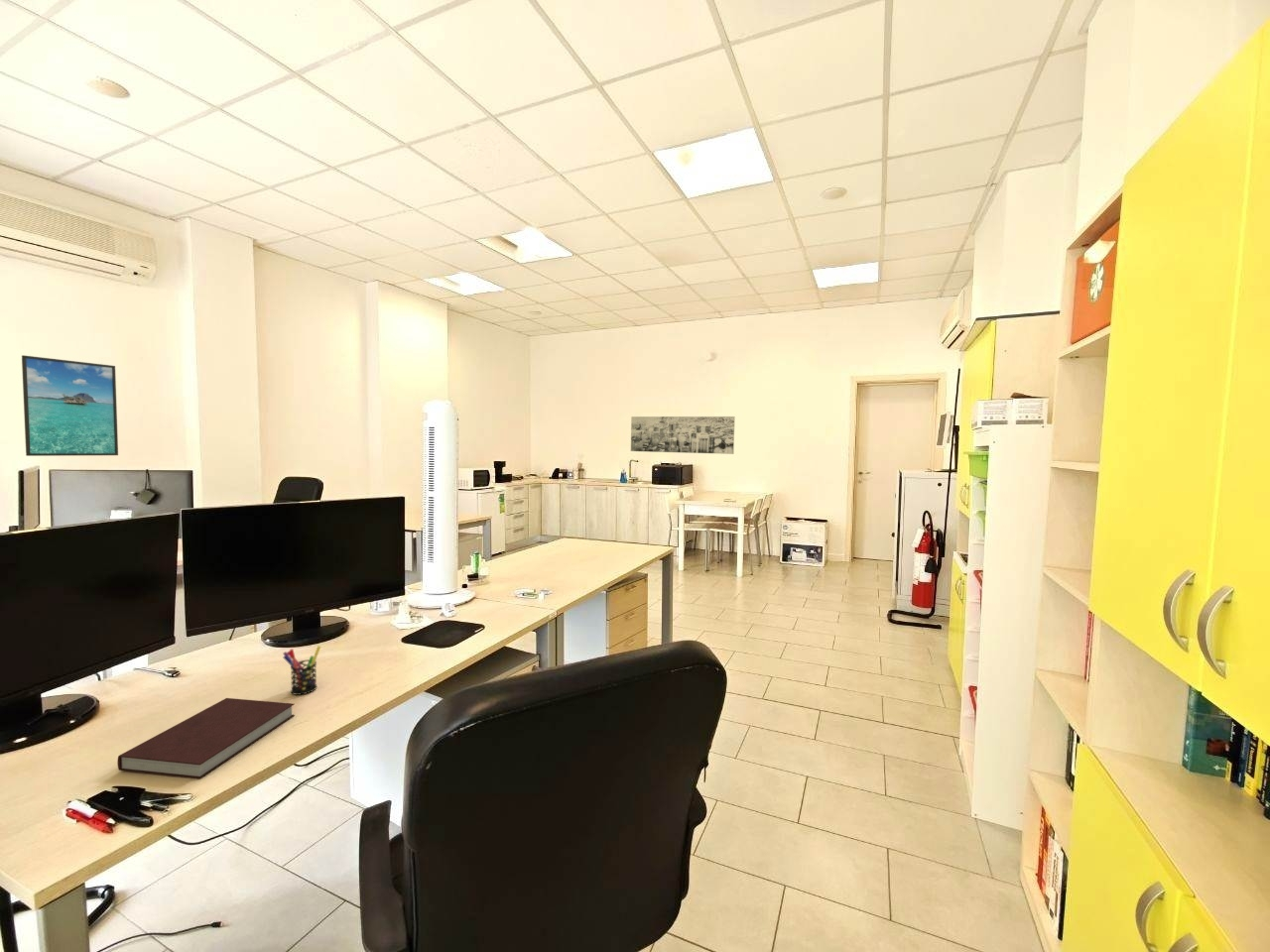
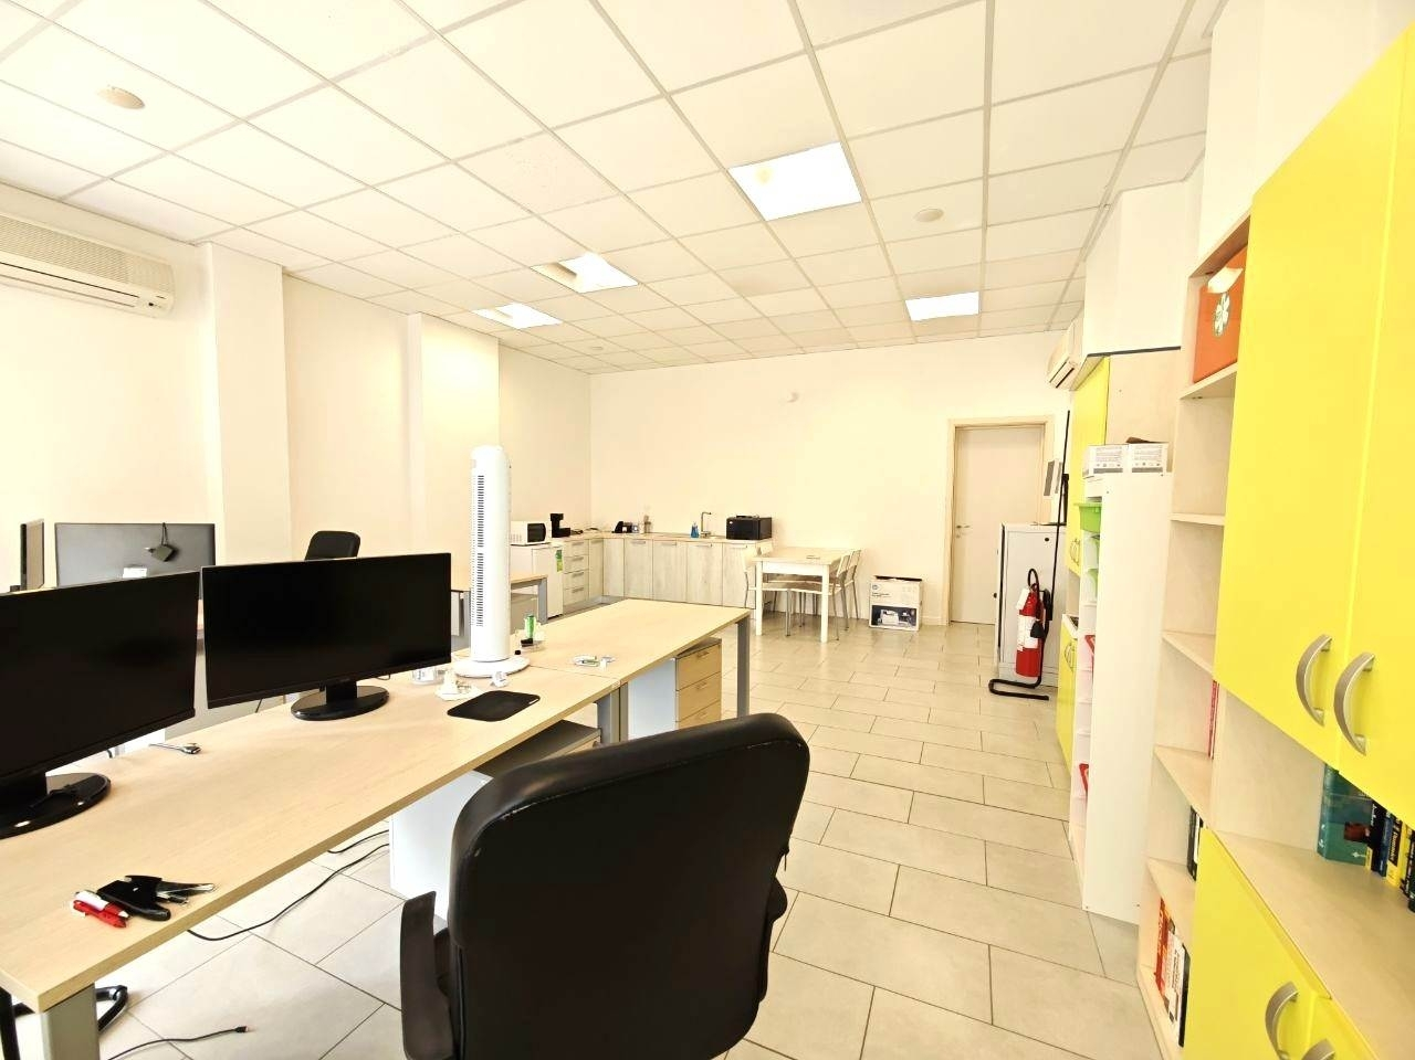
- pen holder [282,645,321,696]
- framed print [21,354,119,457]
- wall art [630,416,736,455]
- notebook [116,697,296,779]
